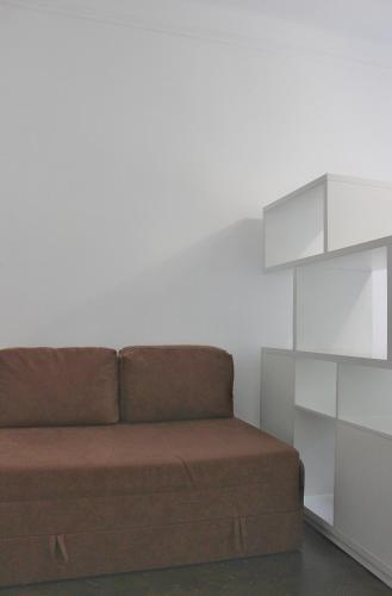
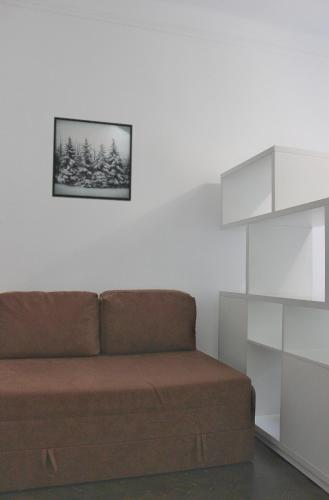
+ wall art [51,116,133,202]
